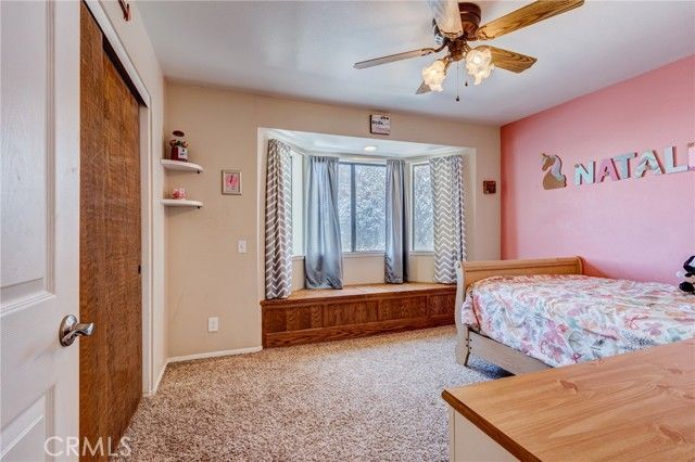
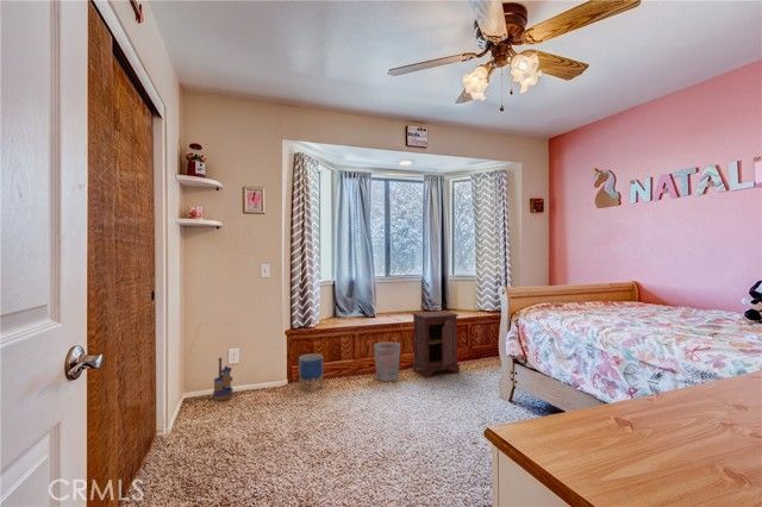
+ toy house [212,357,233,402]
+ planter [298,352,324,394]
+ wastebasket [373,340,401,382]
+ nightstand [411,309,461,378]
